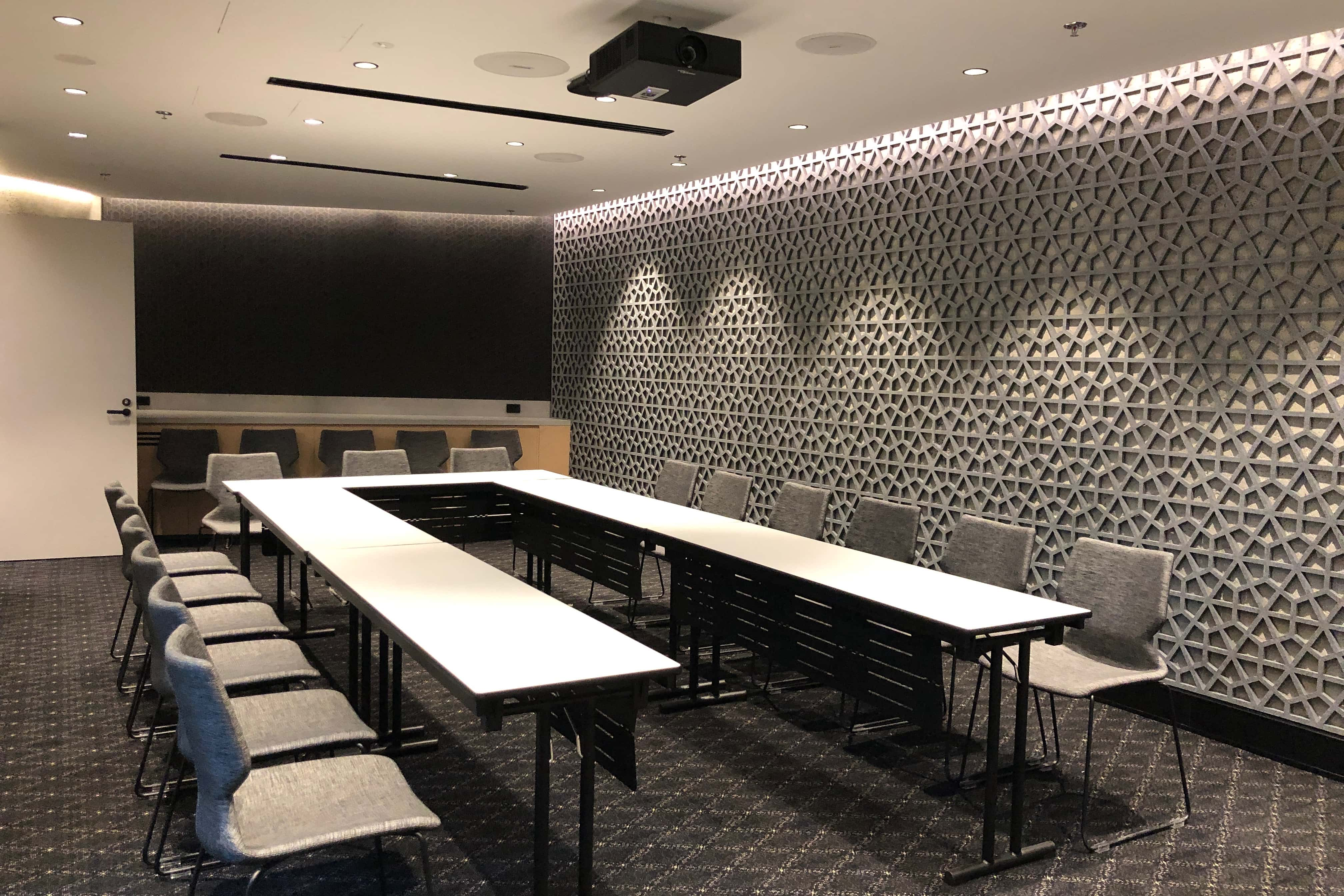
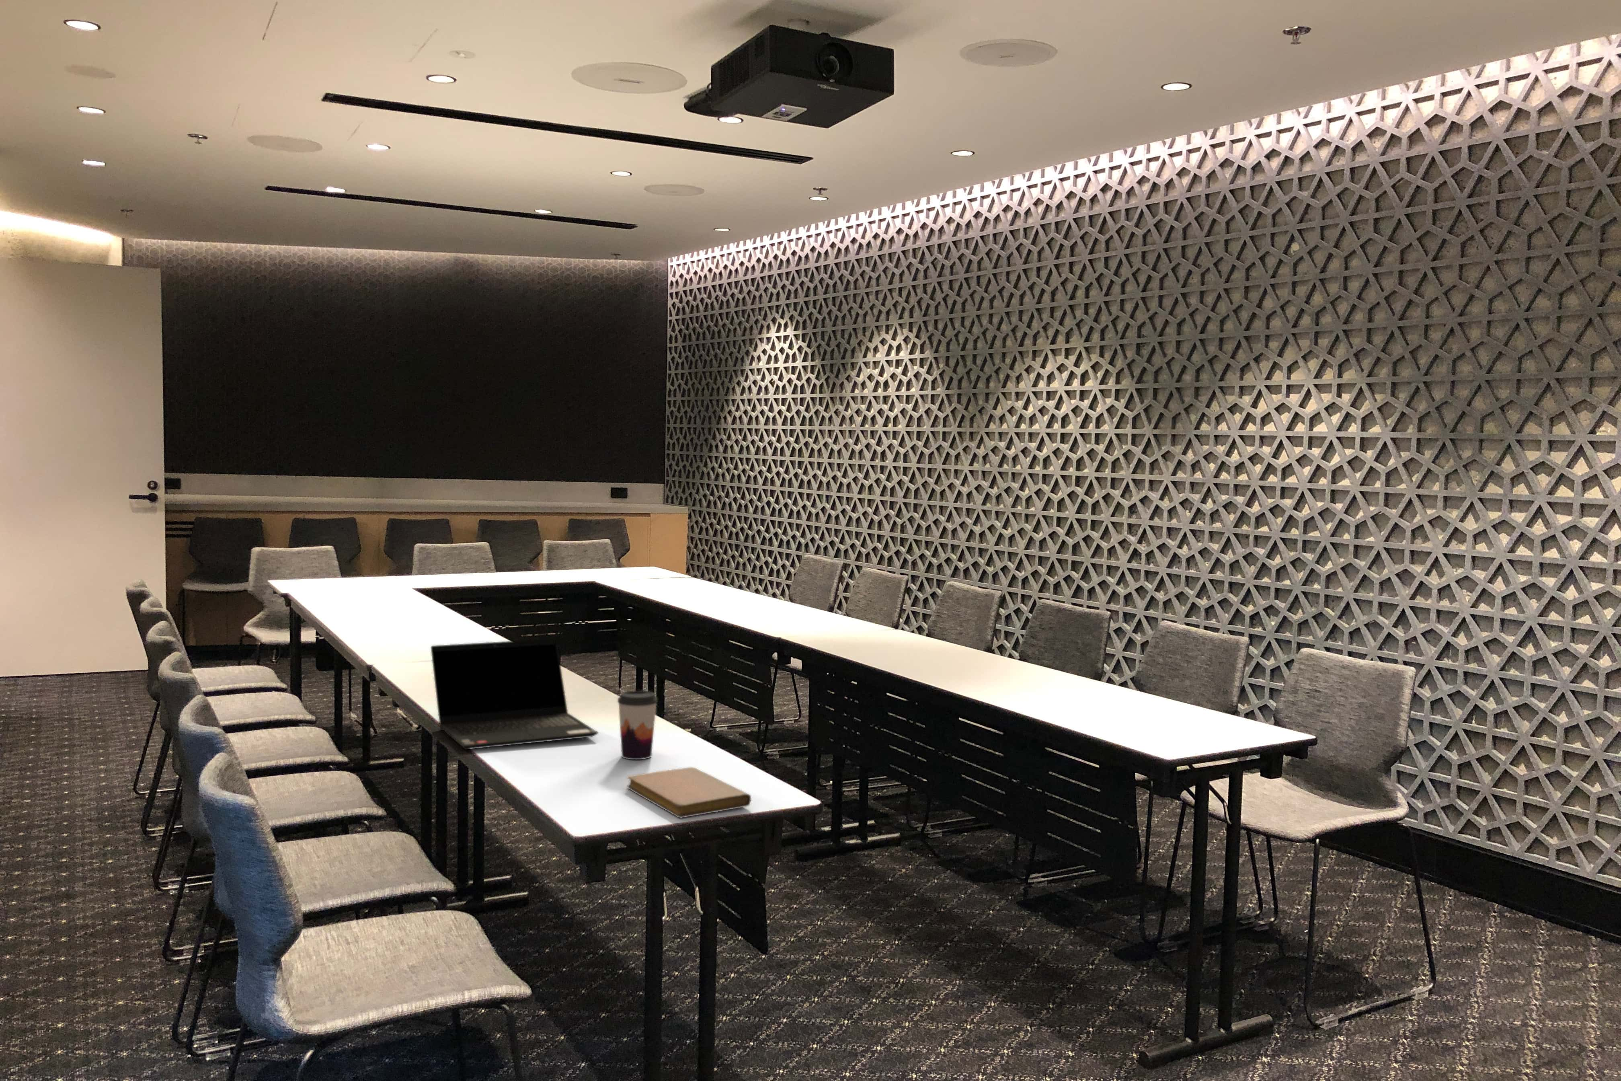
+ laptop computer [431,638,599,750]
+ notebook [627,767,751,818]
+ coffee cup [618,690,657,760]
